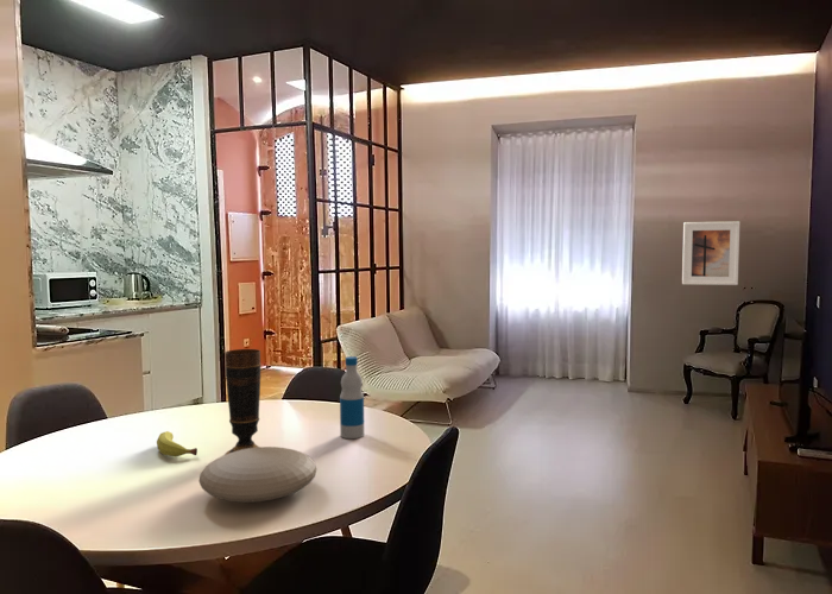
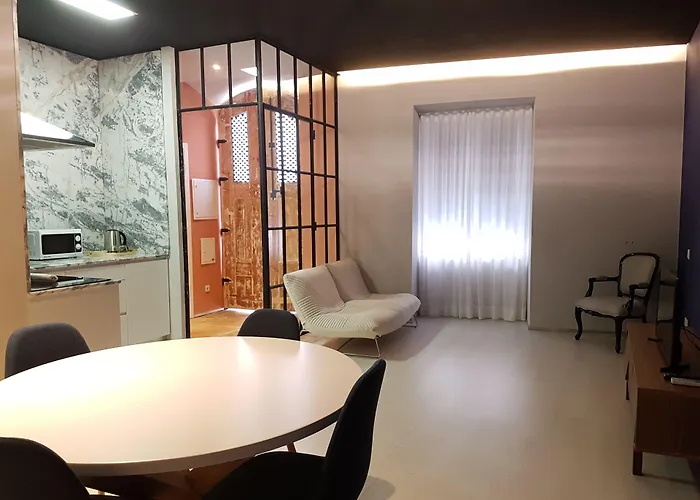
- plate [197,446,319,504]
- bottle [339,355,365,440]
- vase [223,348,263,455]
- fruit [156,430,198,457]
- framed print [681,220,740,286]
